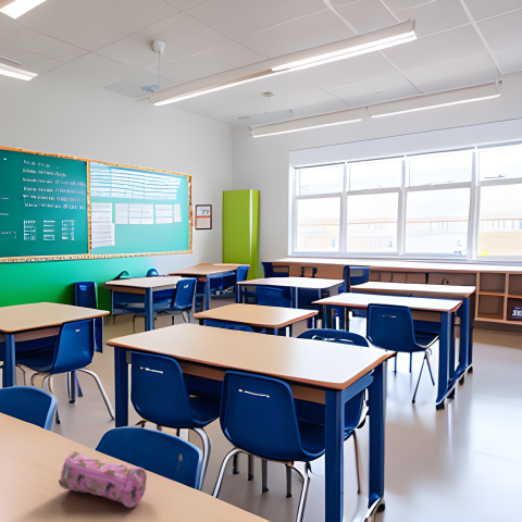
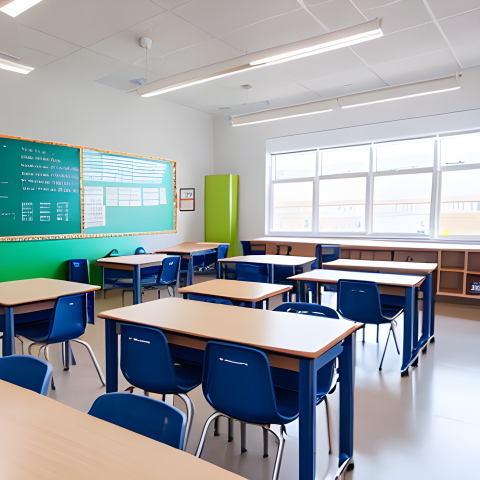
- pencil case [58,450,148,508]
